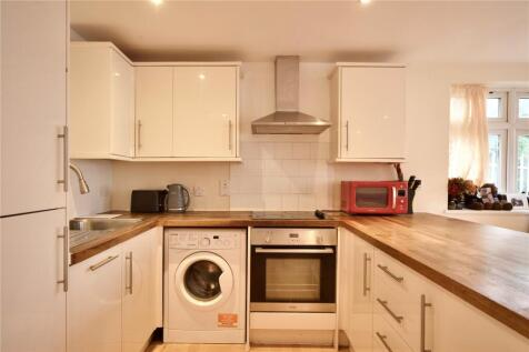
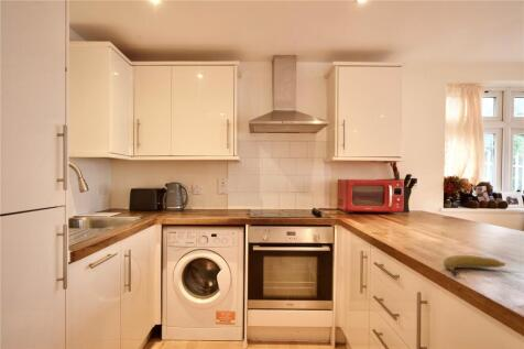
+ fruit [443,254,506,277]
